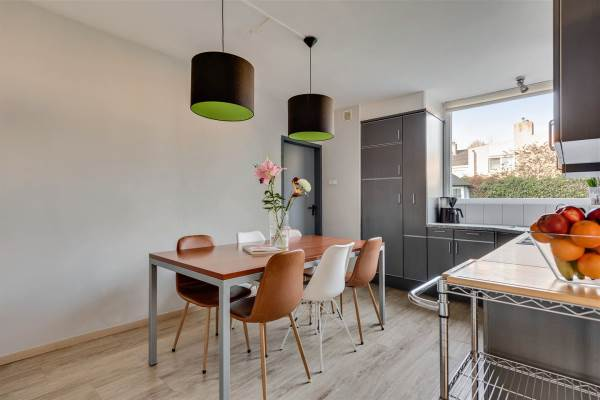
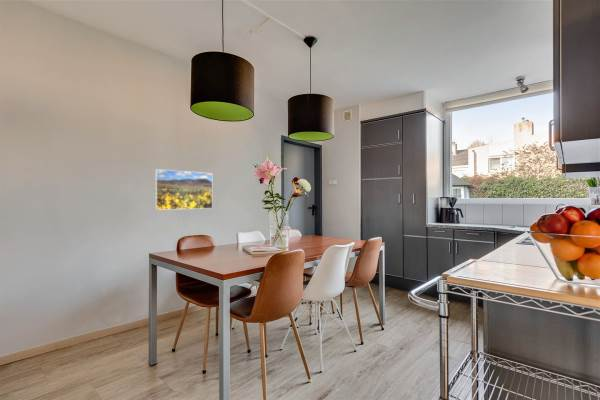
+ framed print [154,168,214,211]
